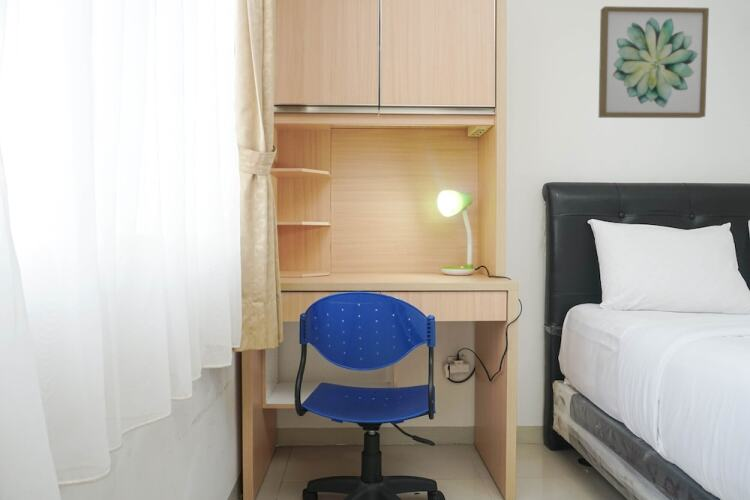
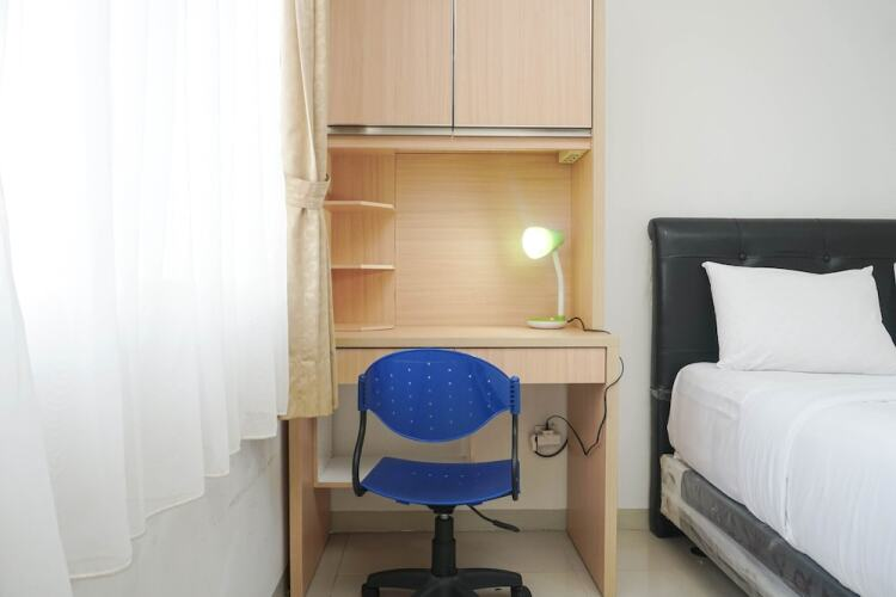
- wall art [598,5,710,119]
